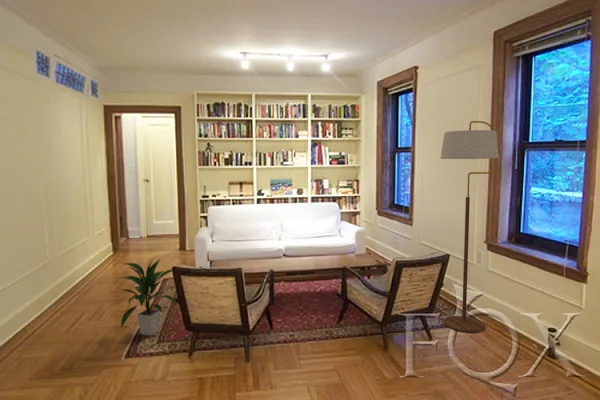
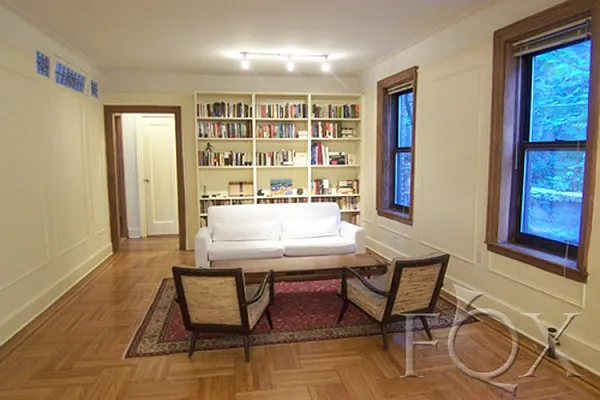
- indoor plant [119,258,179,336]
- floor lamp [440,120,500,333]
